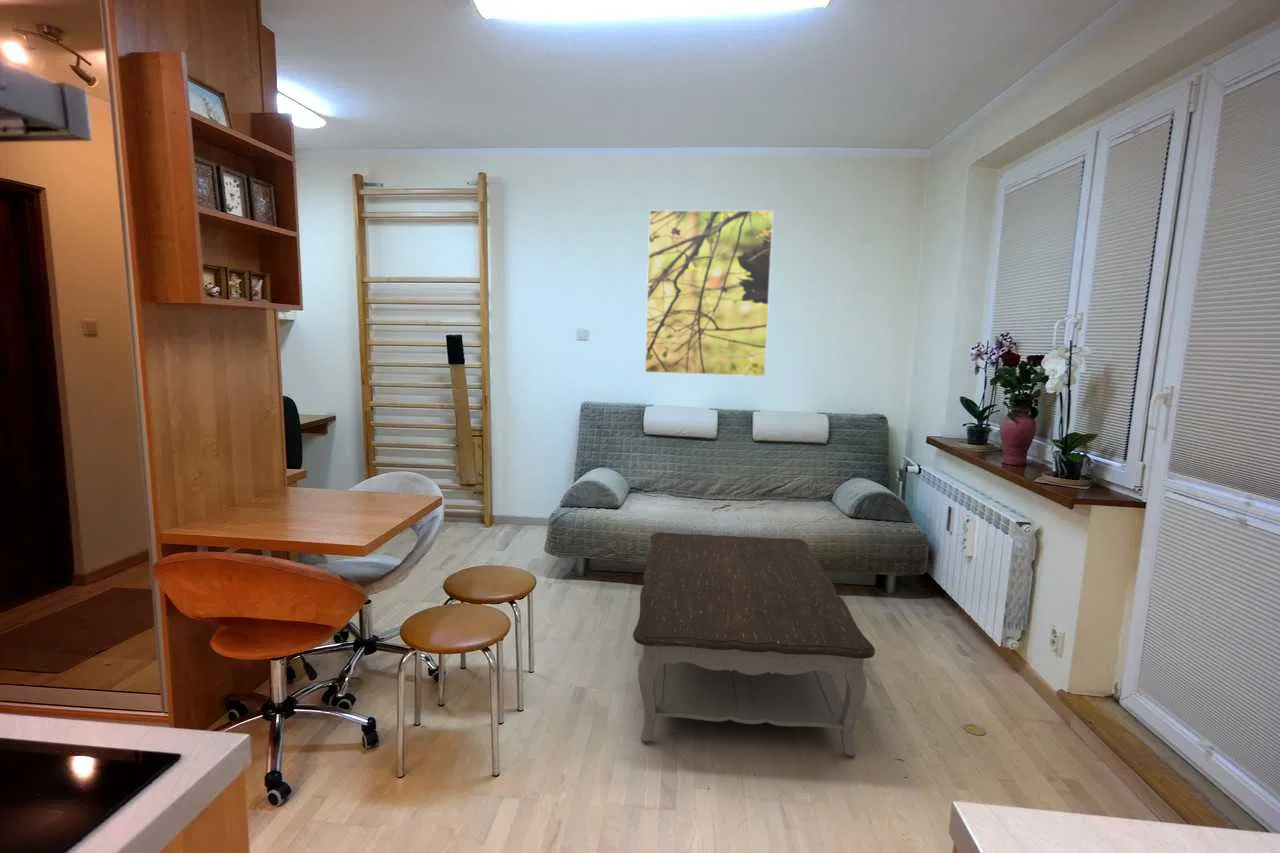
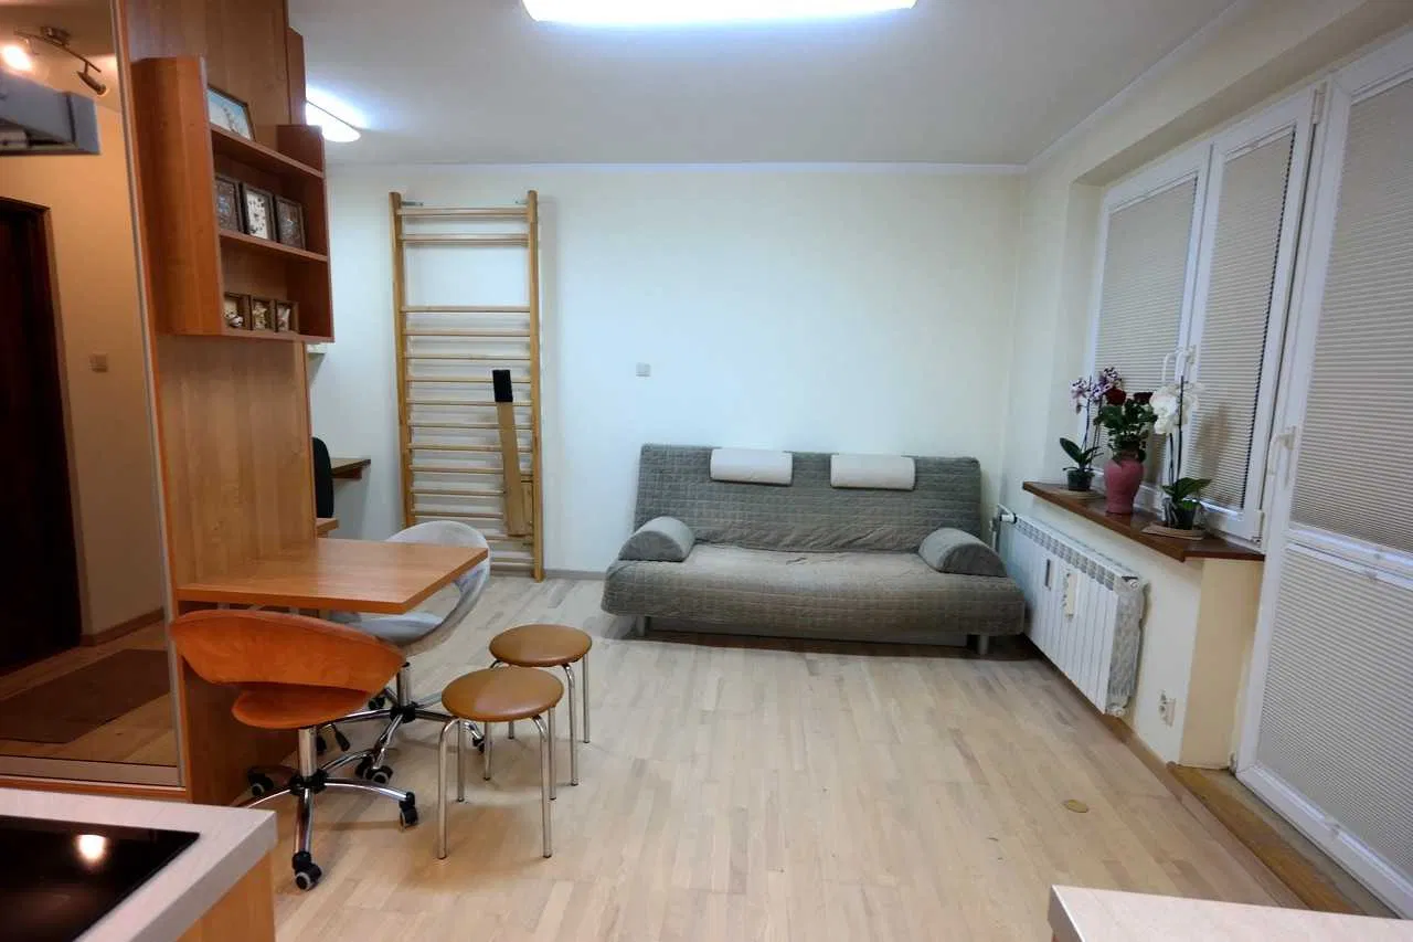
- coffee table [632,532,876,757]
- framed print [644,209,774,377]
